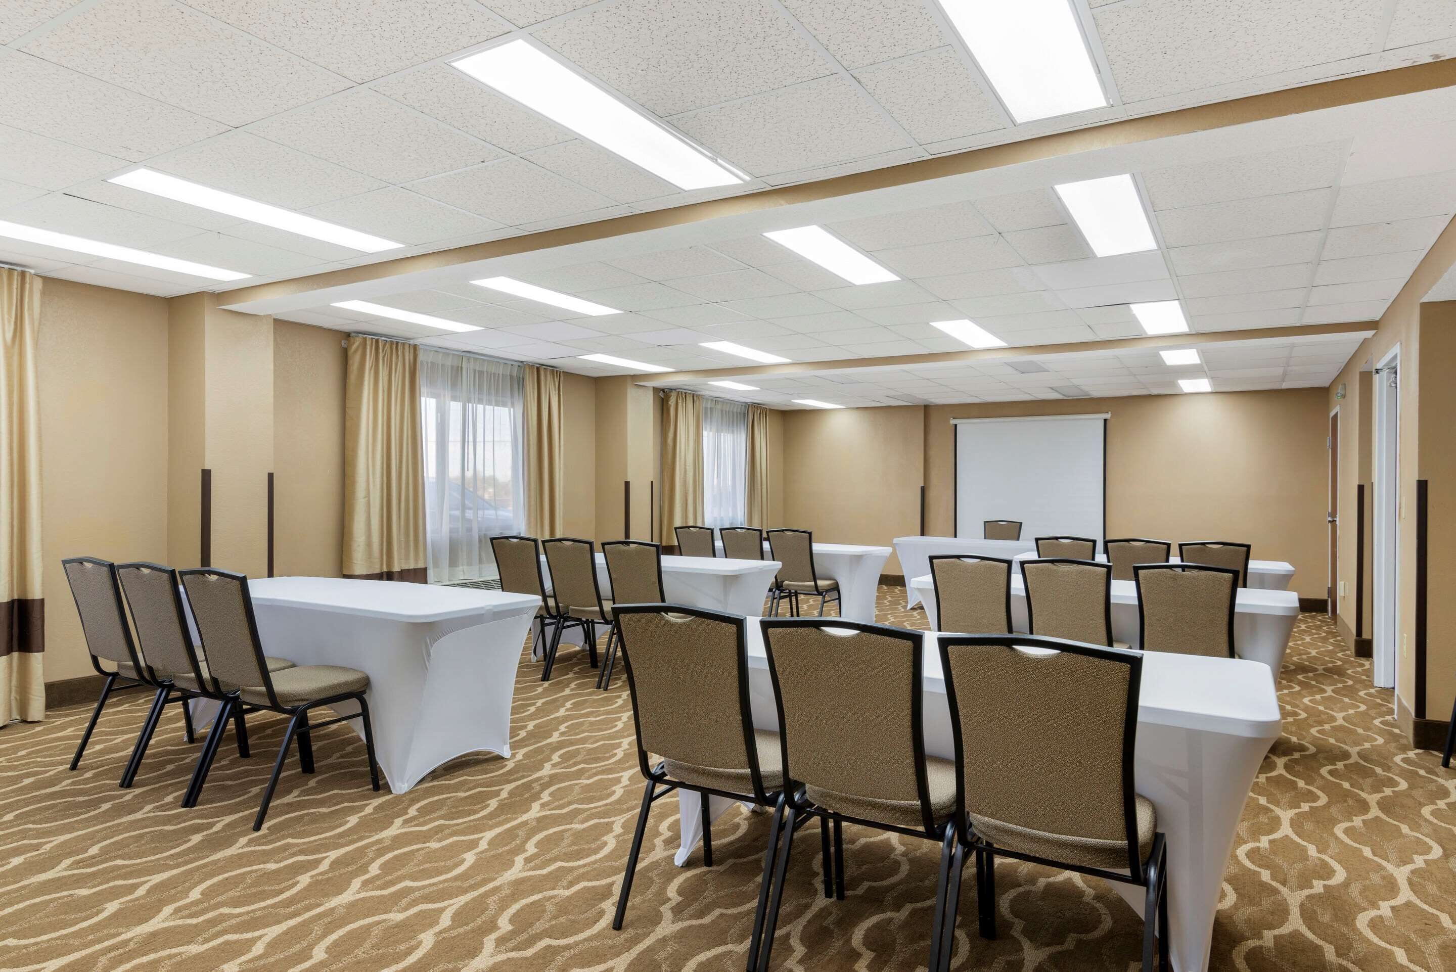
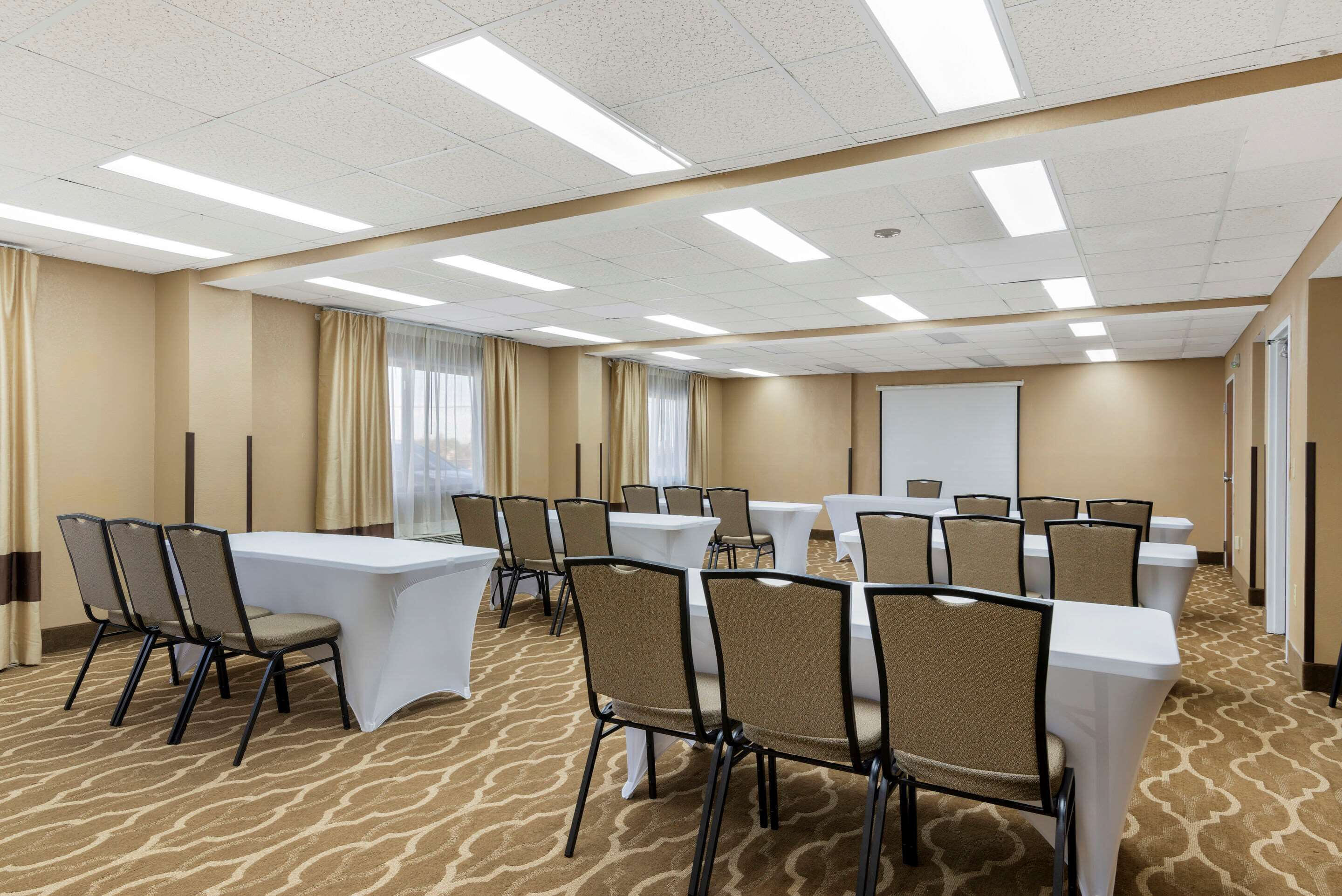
+ smoke detector [874,228,902,239]
